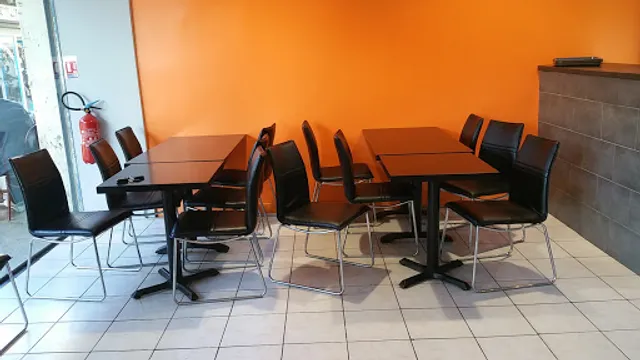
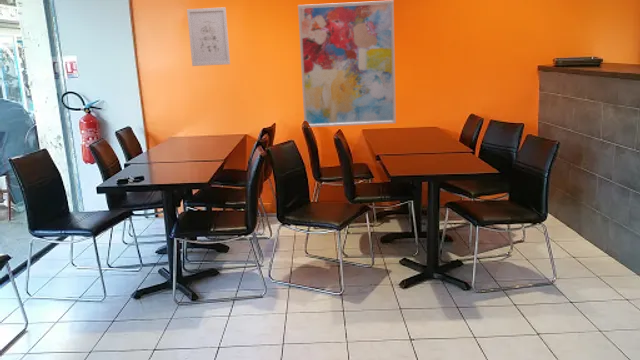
+ wall art [297,0,397,128]
+ wall art [186,6,231,67]
